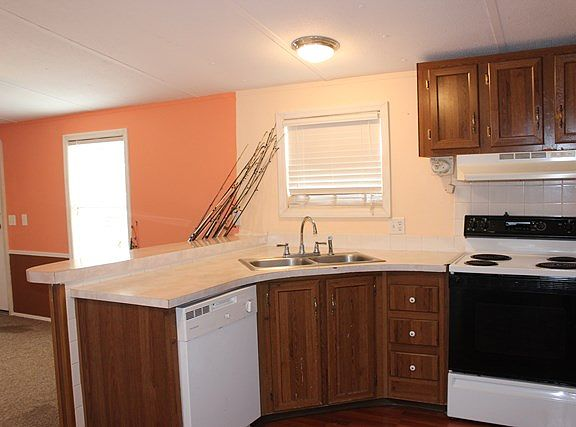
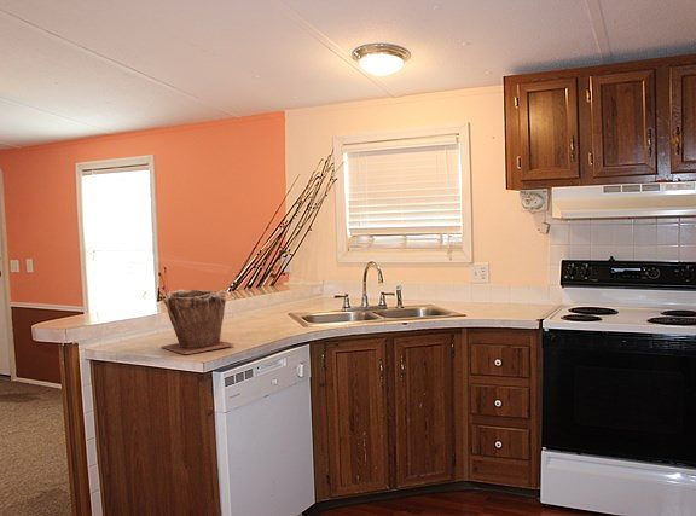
+ plant pot [161,289,236,355]
